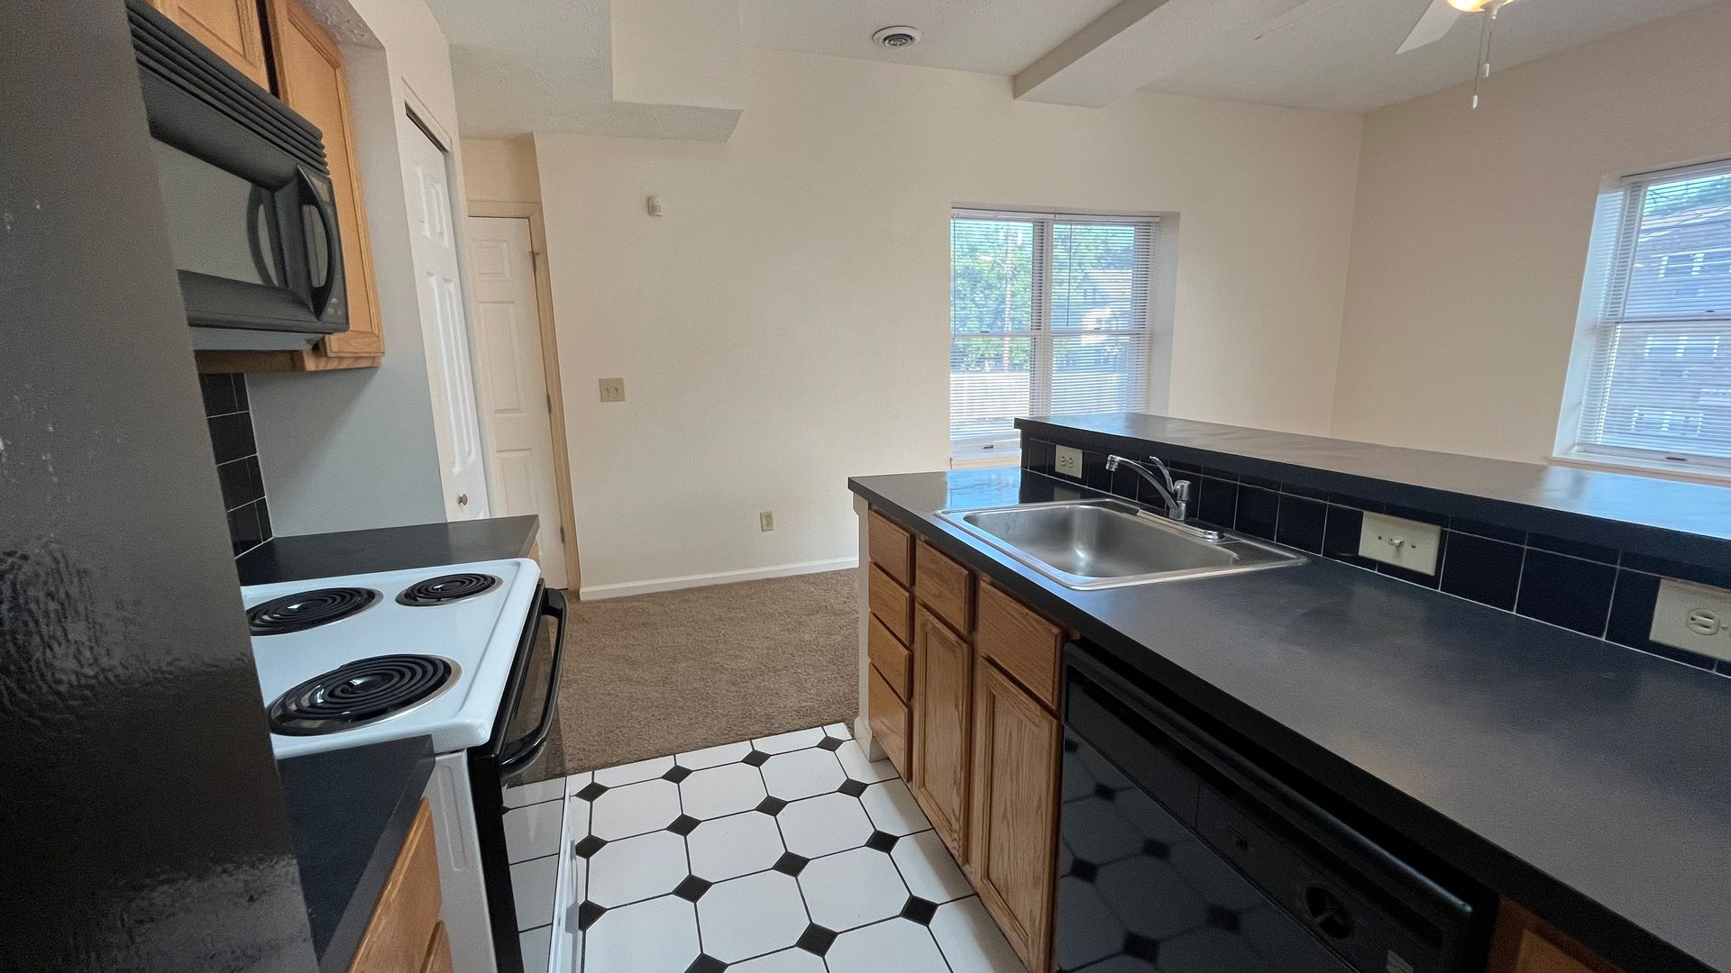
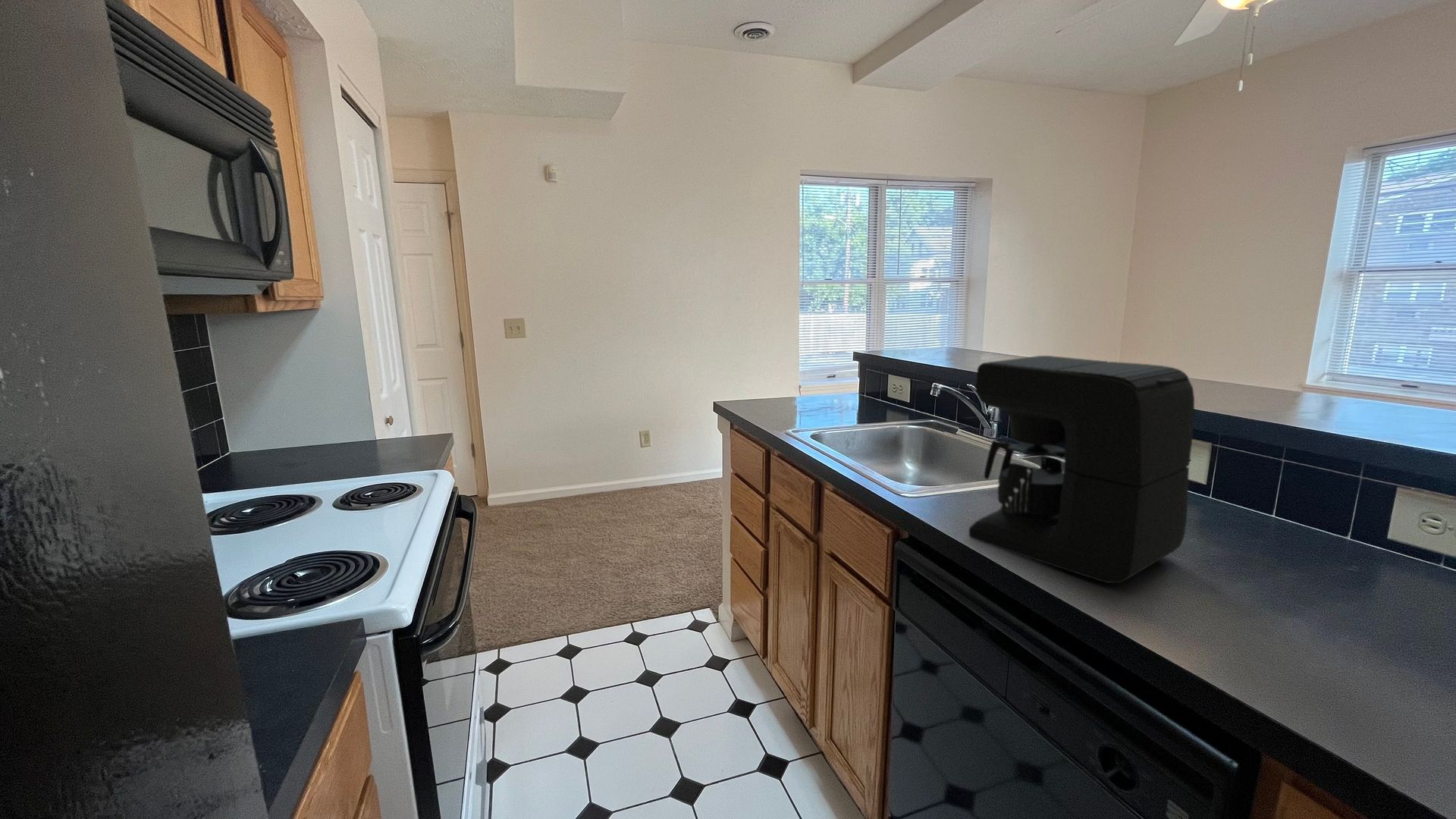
+ coffee maker [968,355,1195,584]
